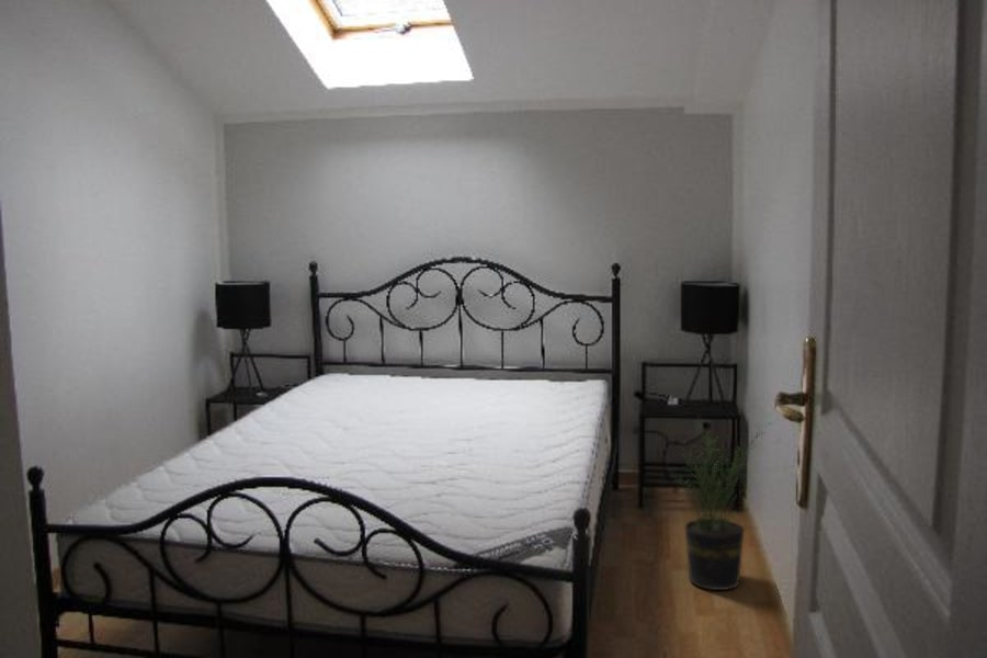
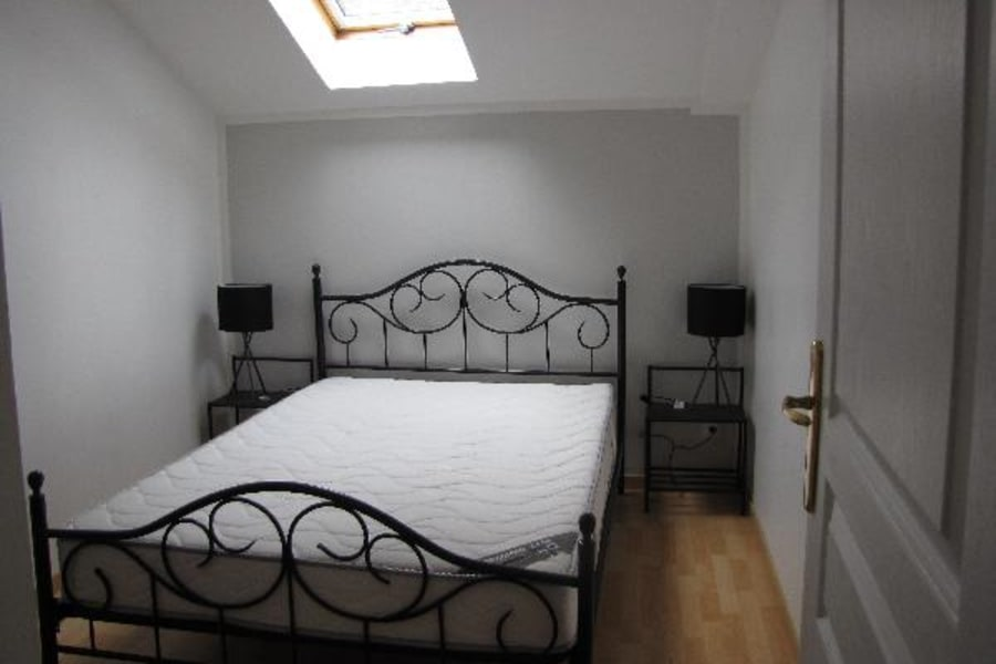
- potted plant [667,415,774,591]
